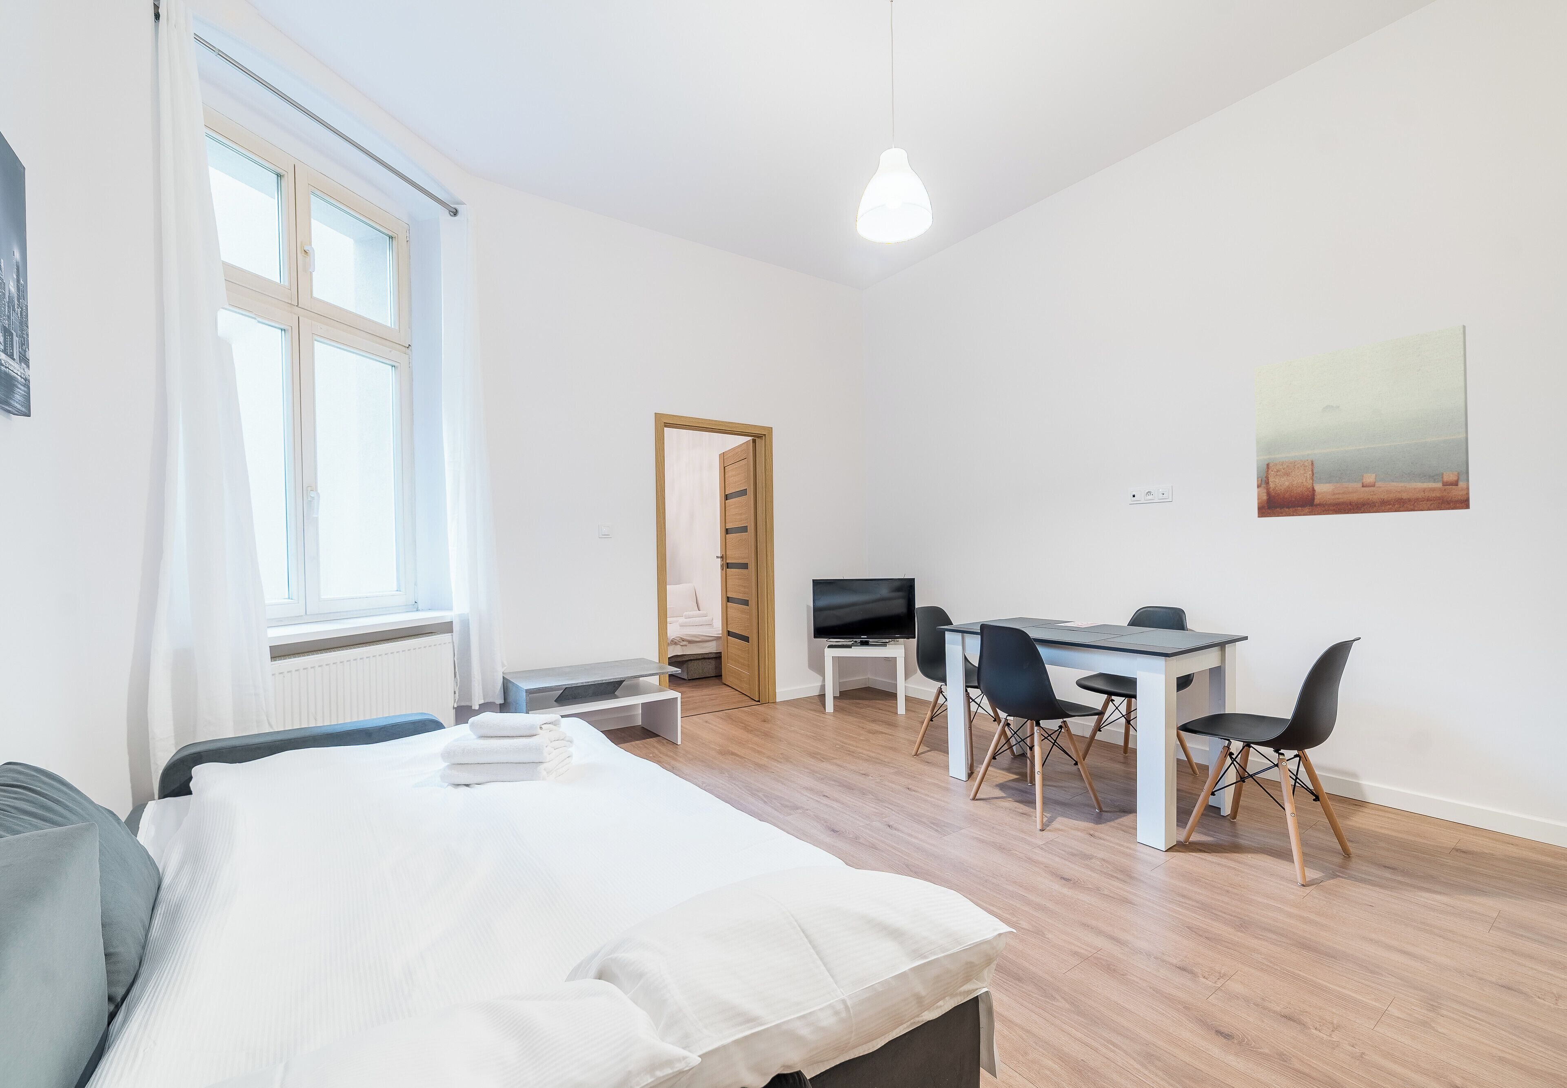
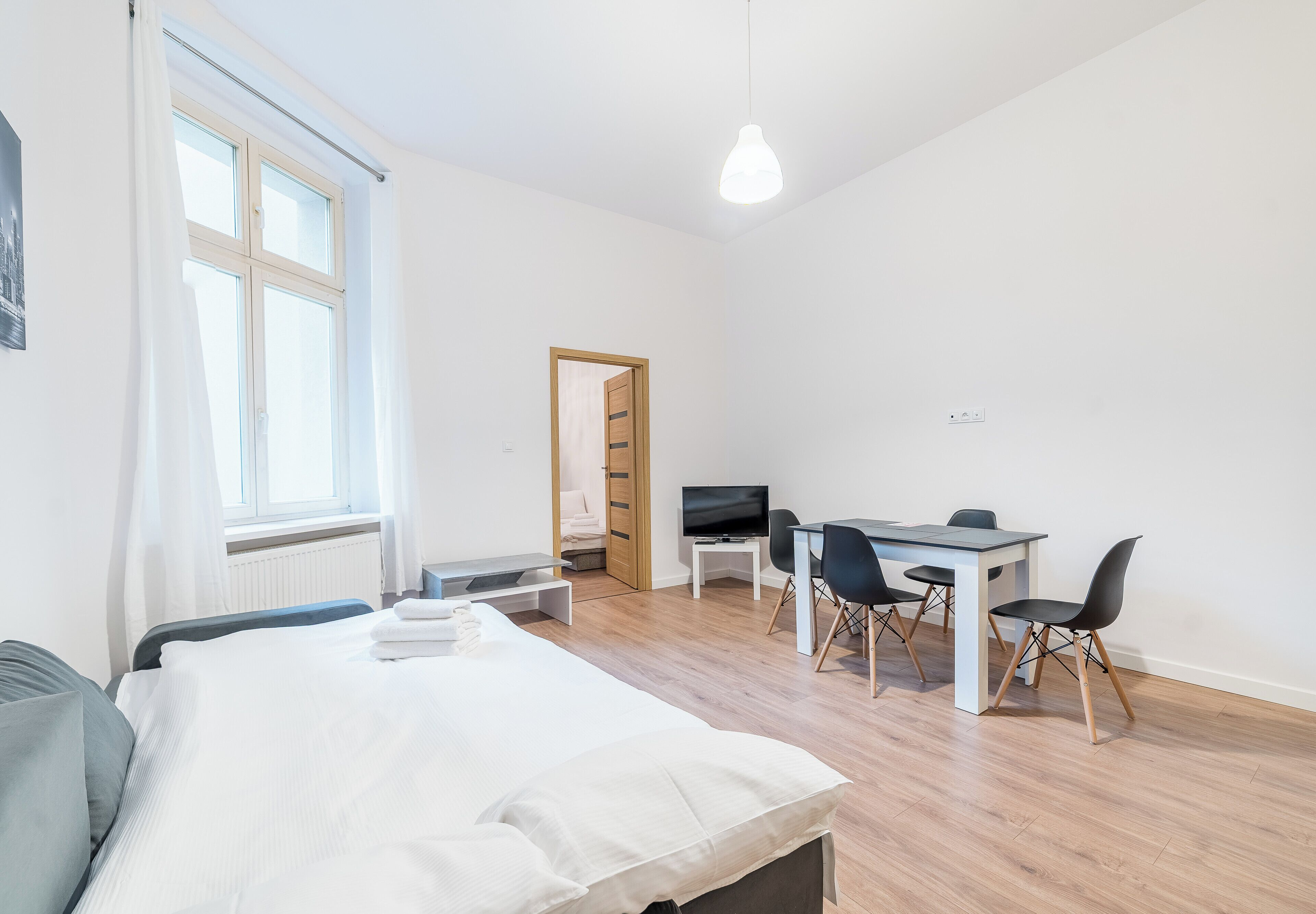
- wall art [1254,324,1471,518]
